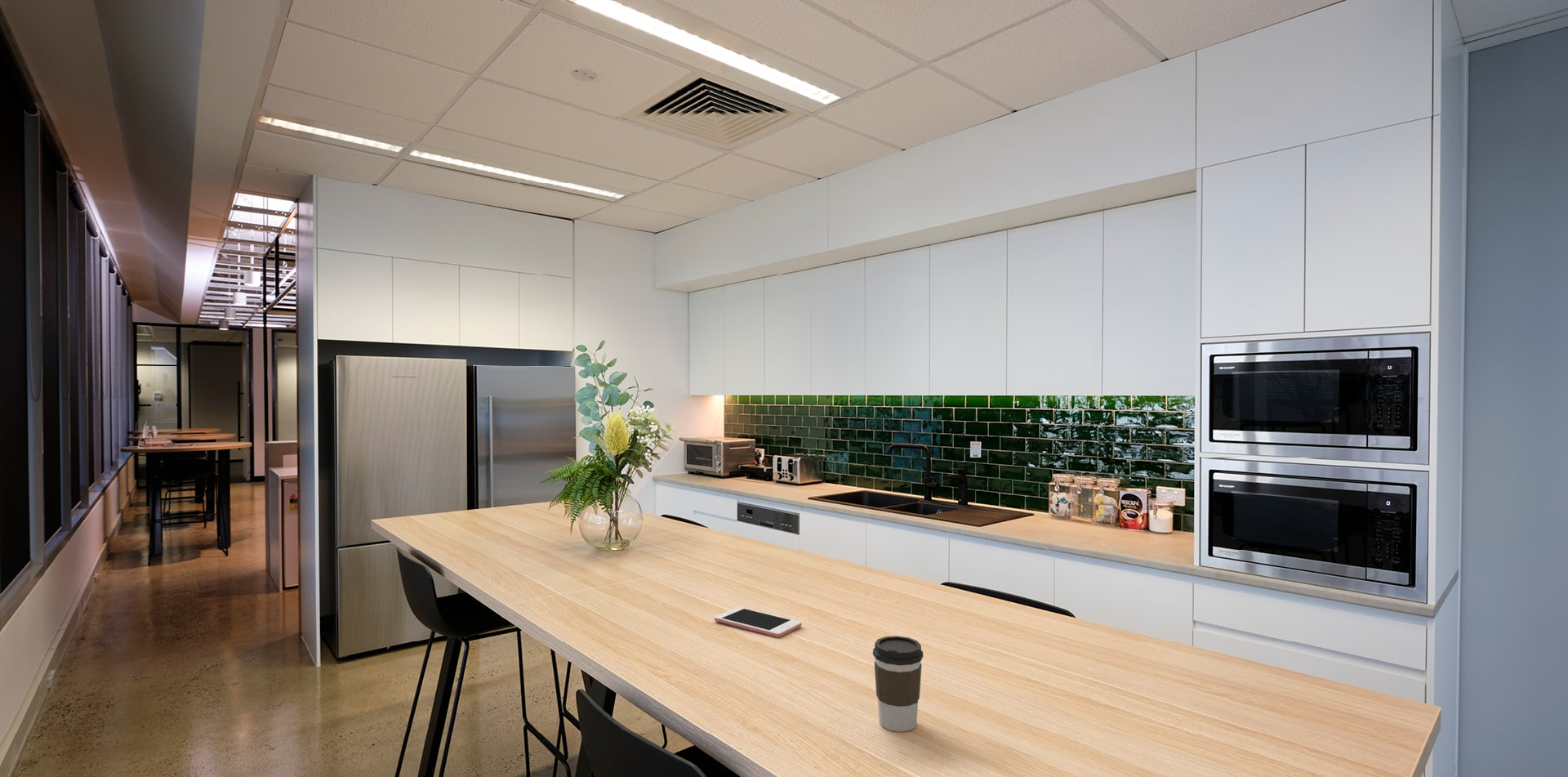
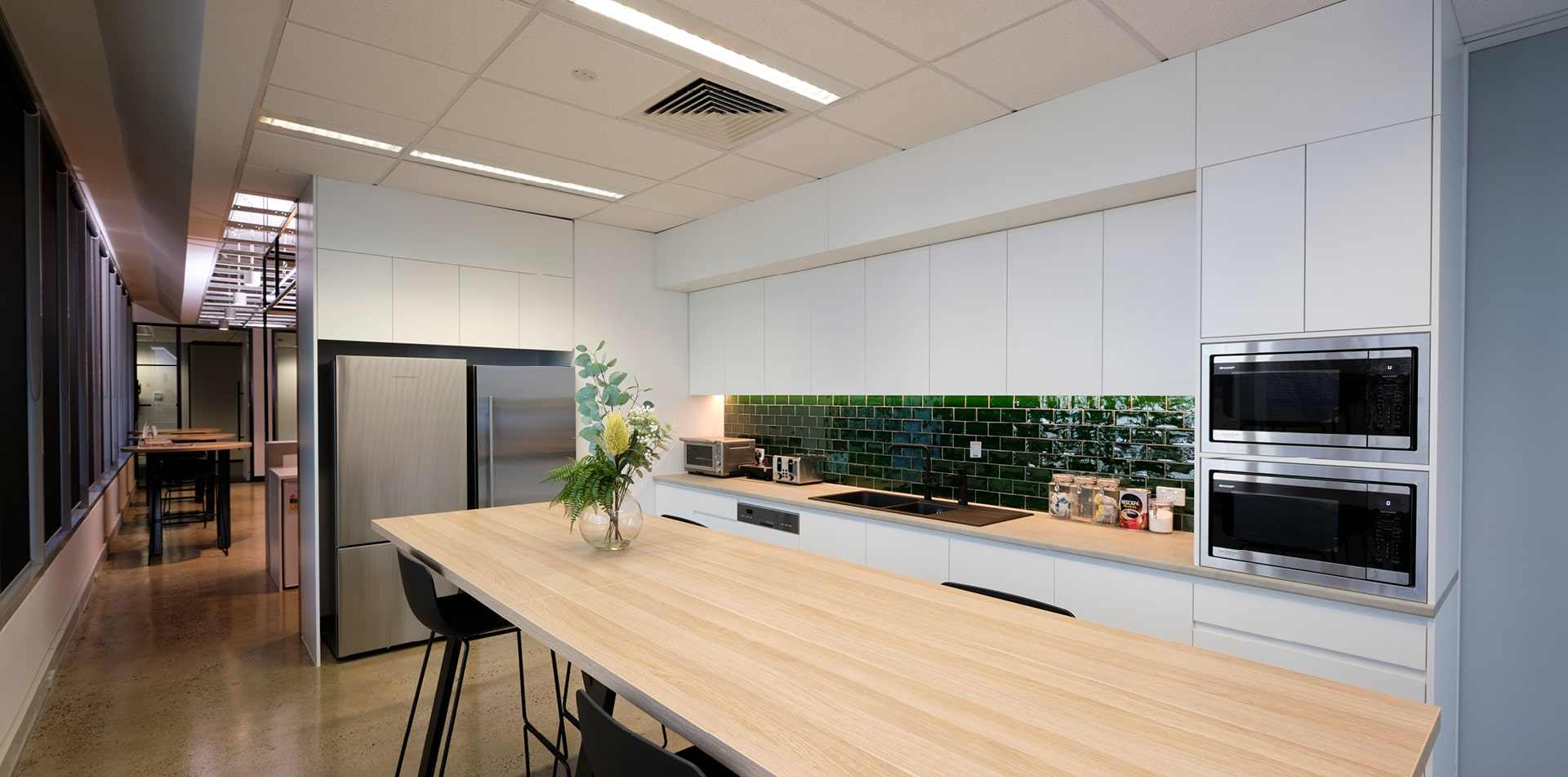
- cell phone [714,606,802,638]
- coffee cup [872,635,924,732]
